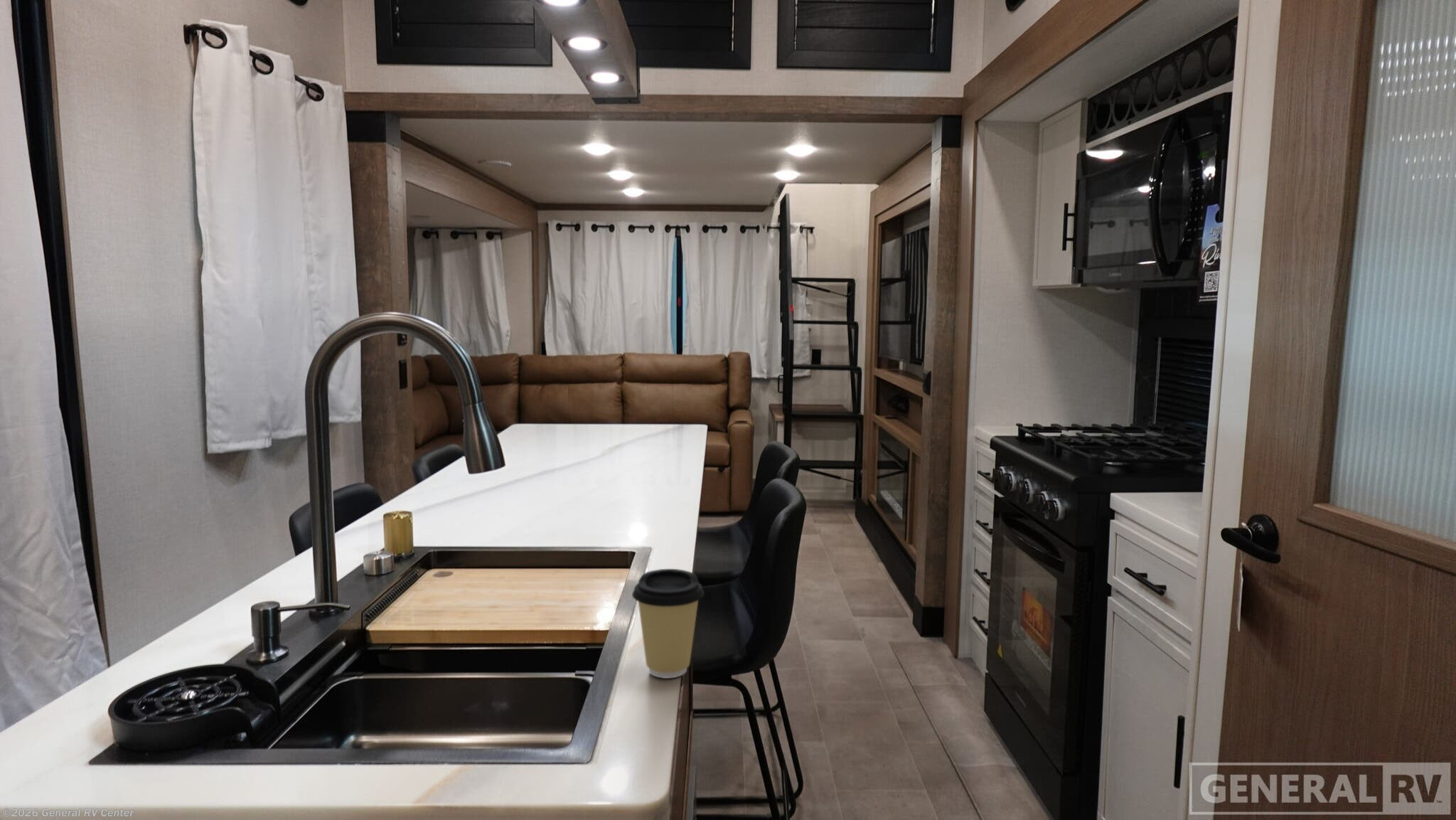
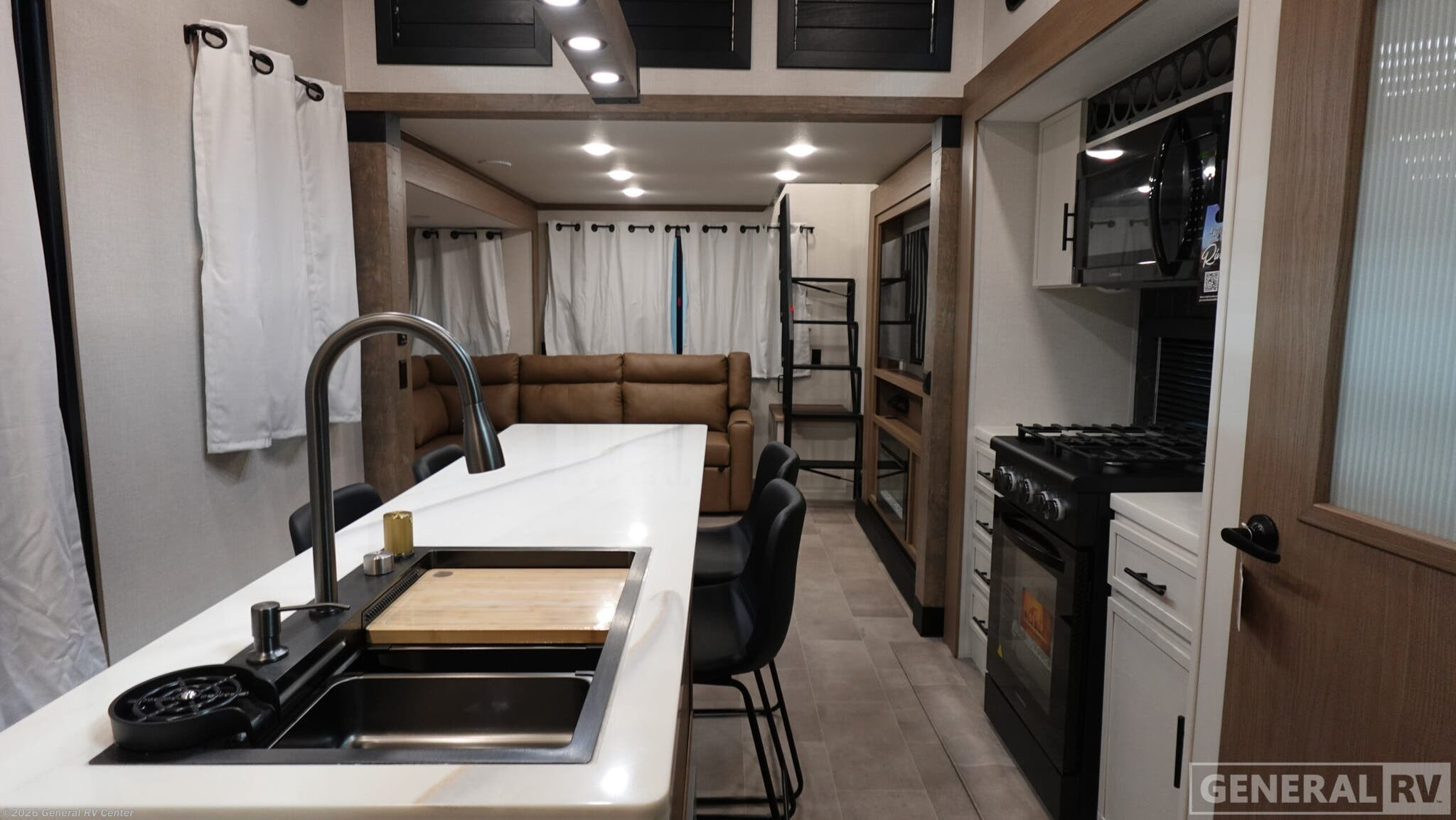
- coffee cup [631,568,705,679]
